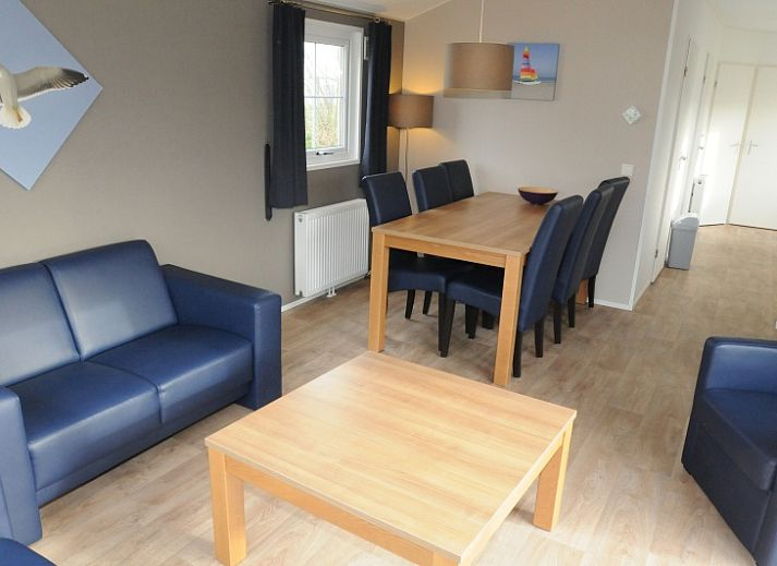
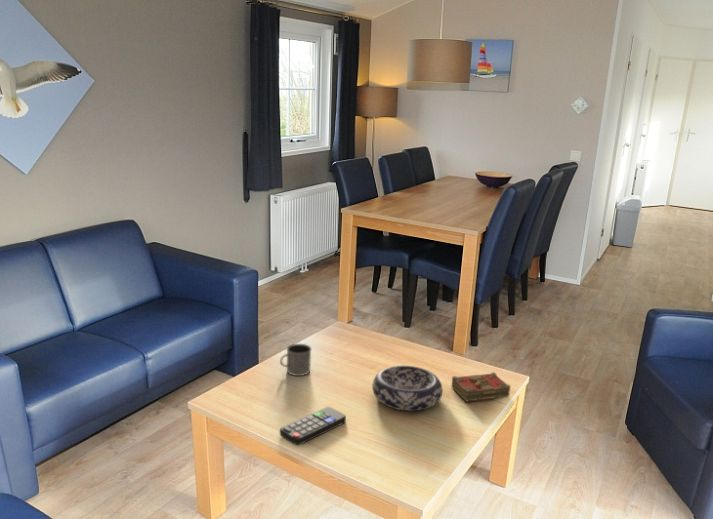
+ remote control [279,406,347,446]
+ decorative bowl [371,364,444,412]
+ mug [279,343,313,377]
+ book [451,371,512,403]
